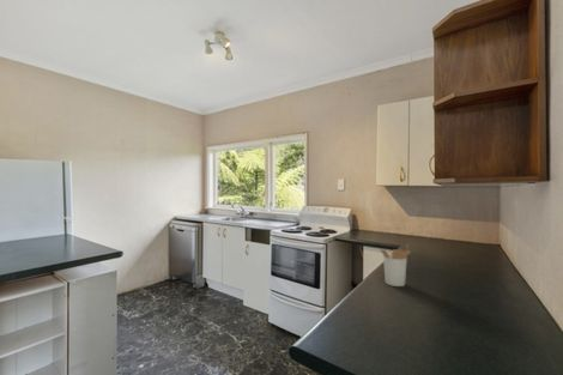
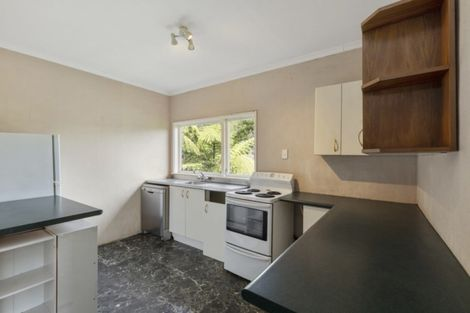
- utensil holder [379,243,412,288]
